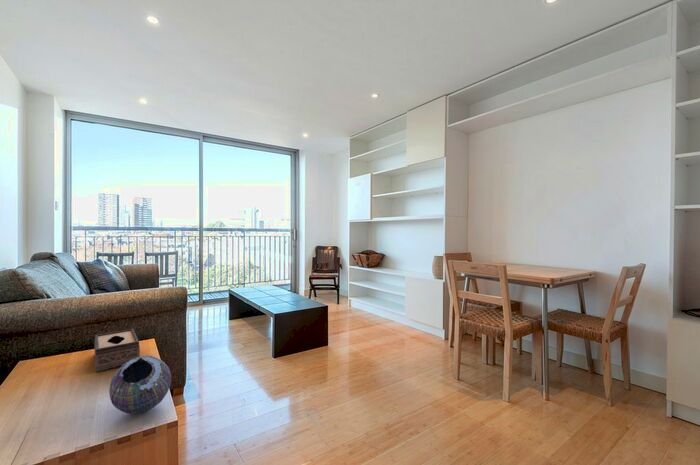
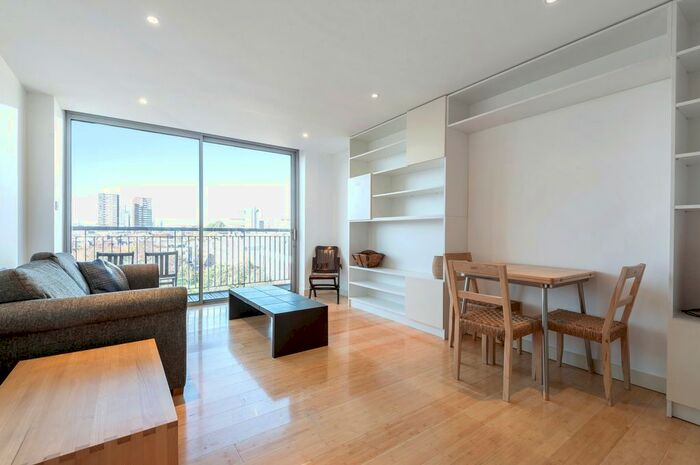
- tissue box [94,328,141,373]
- decorative ball [108,355,172,415]
